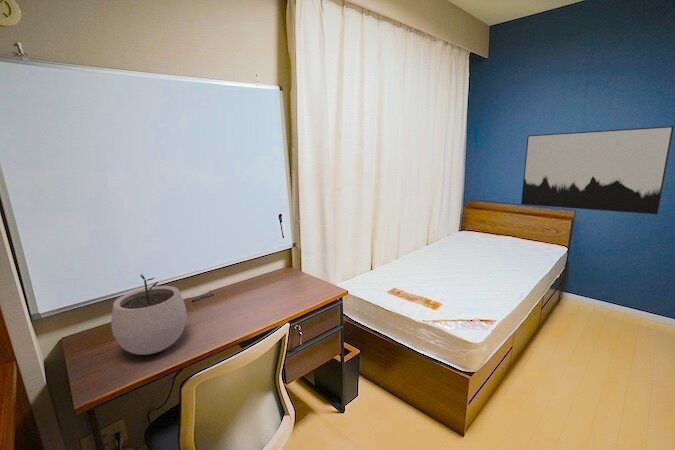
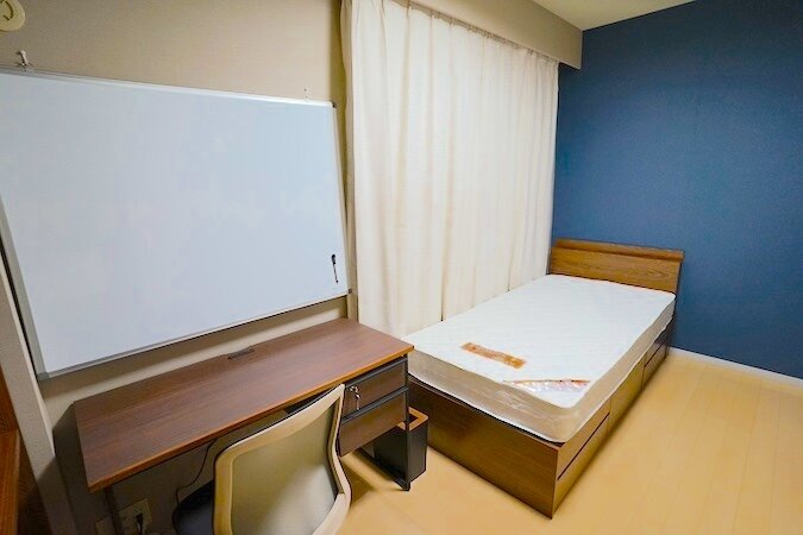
- wall art [520,125,675,215]
- plant pot [110,272,187,356]
